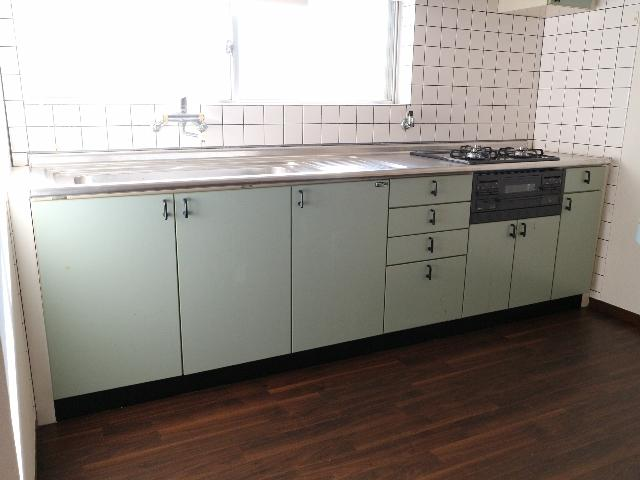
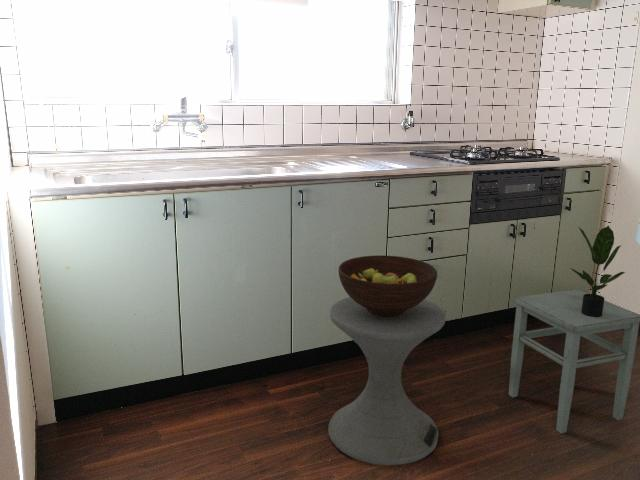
+ stool [508,288,640,434]
+ fruit bowl [338,254,438,317]
+ side table [327,296,447,466]
+ potted plant [570,225,626,317]
